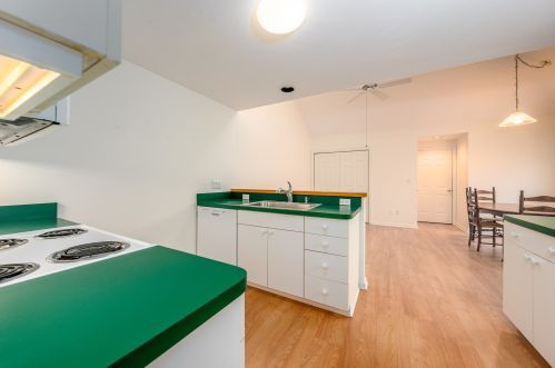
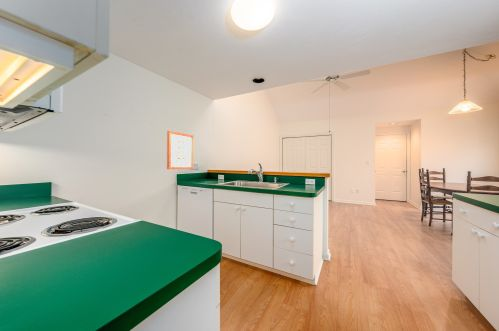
+ wall art [166,130,194,170]
